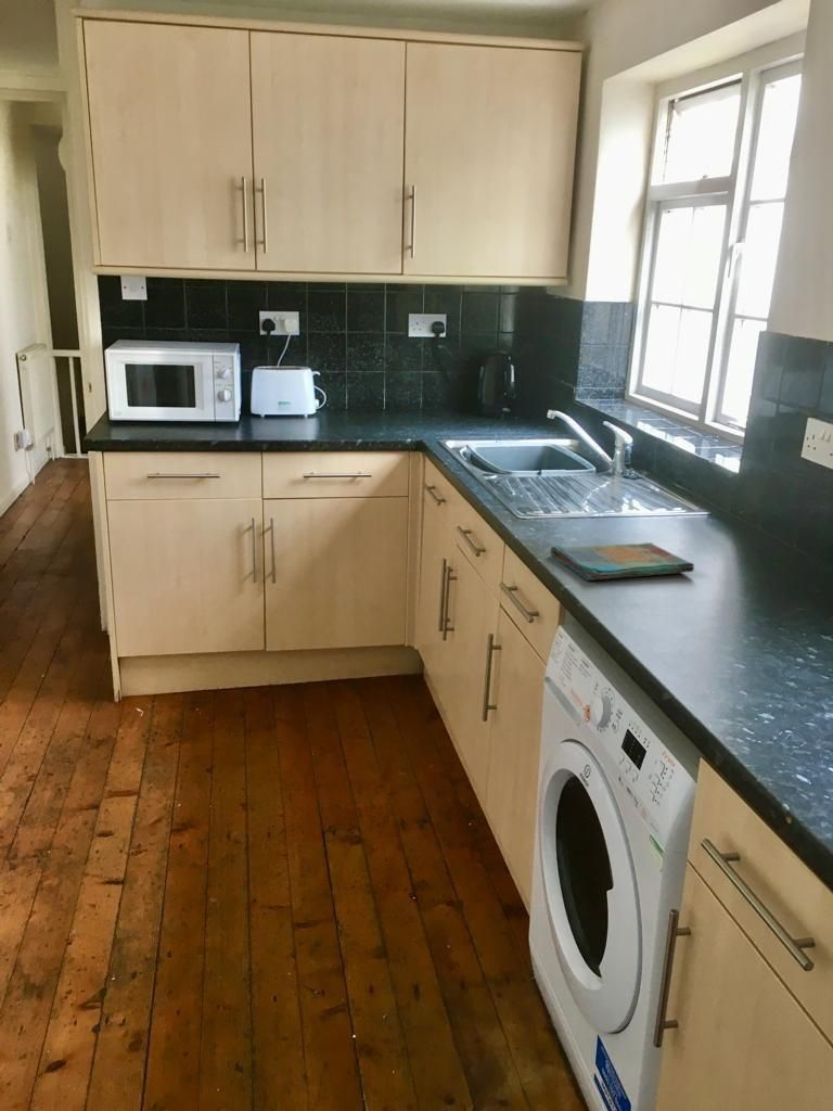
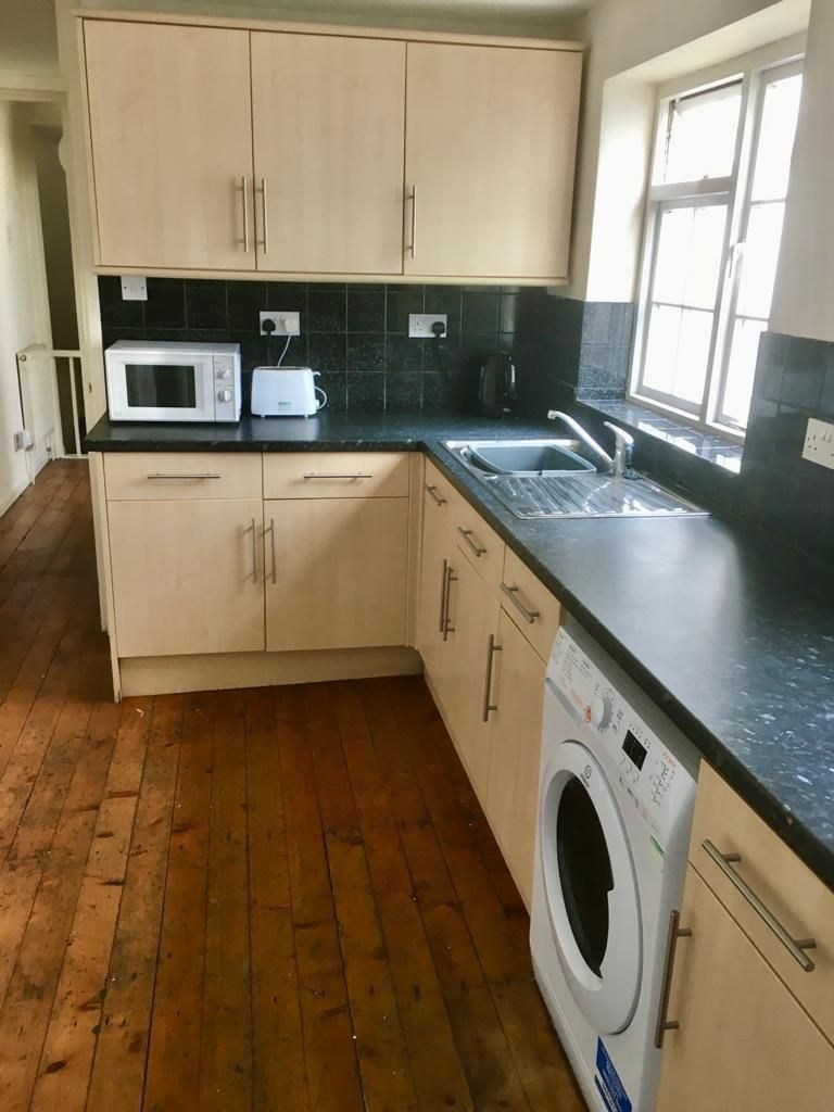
- dish towel [549,541,695,582]
